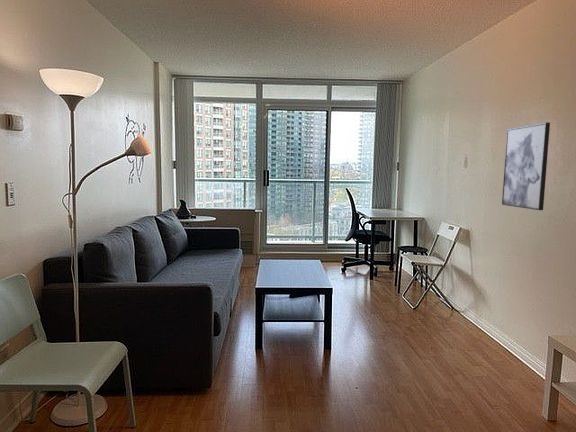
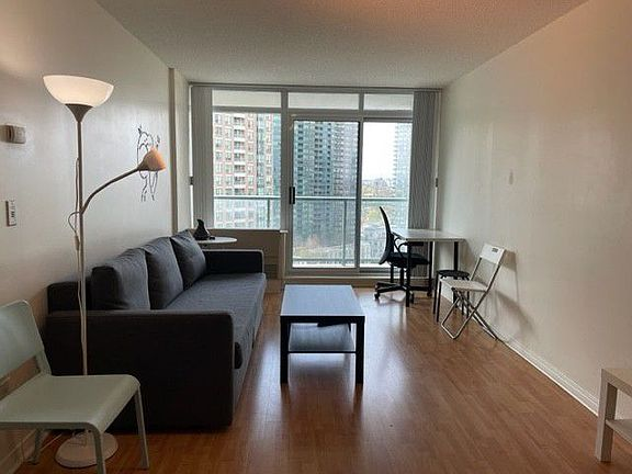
- wall art [501,122,551,211]
